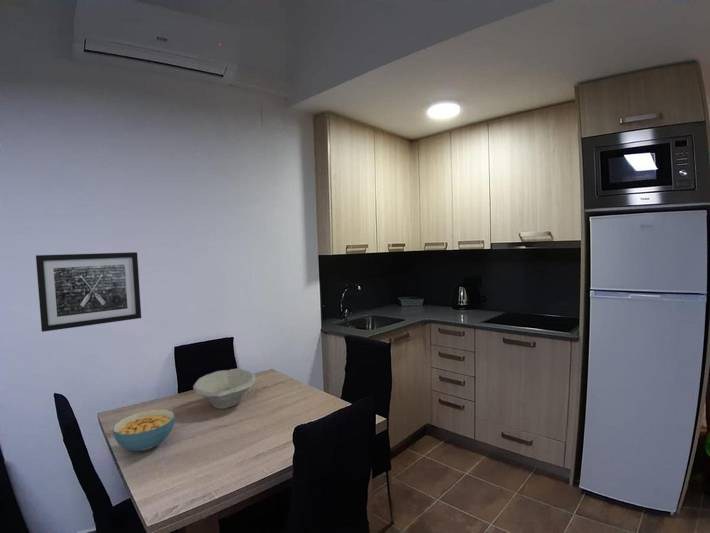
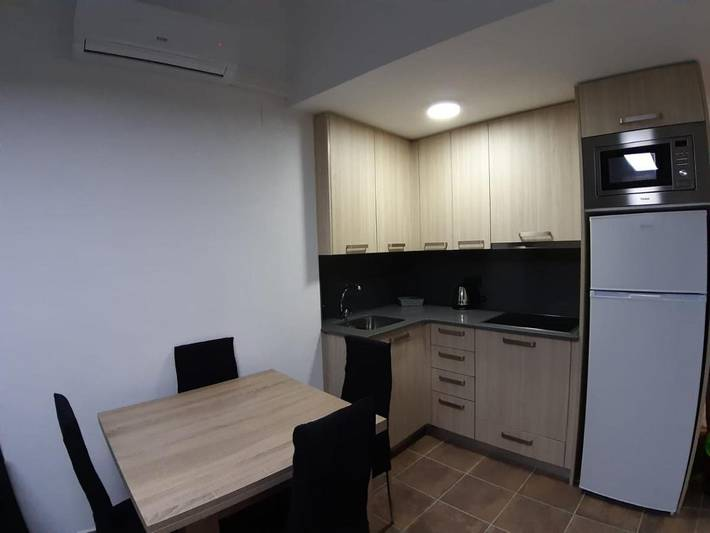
- wall art [35,251,142,333]
- cereal bowl [112,408,176,452]
- bowl [192,367,257,410]
